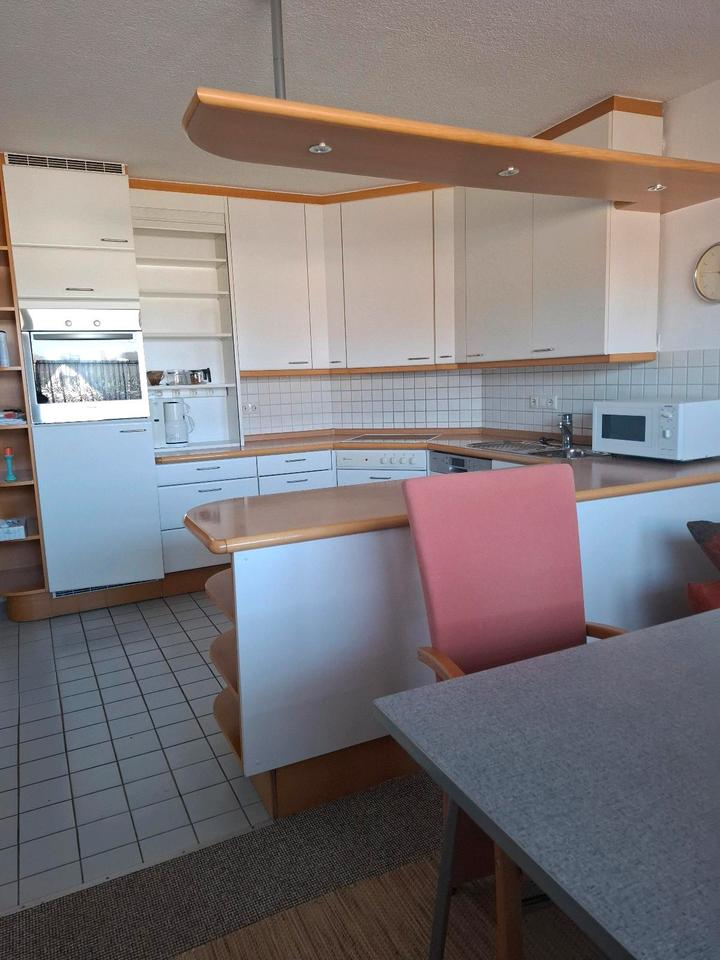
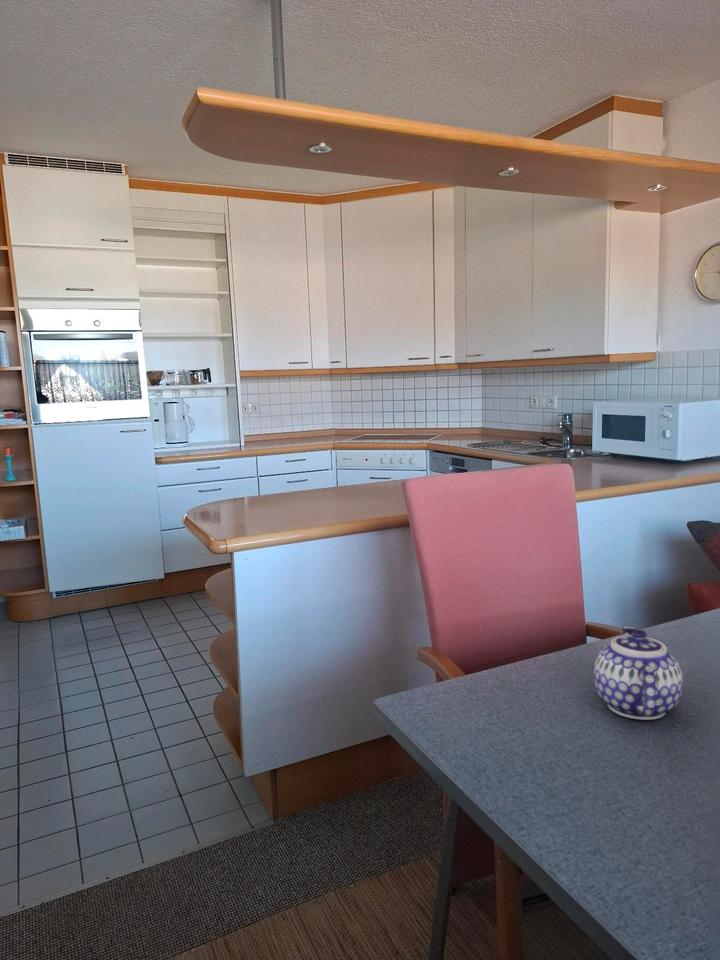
+ teapot [593,626,684,721]
